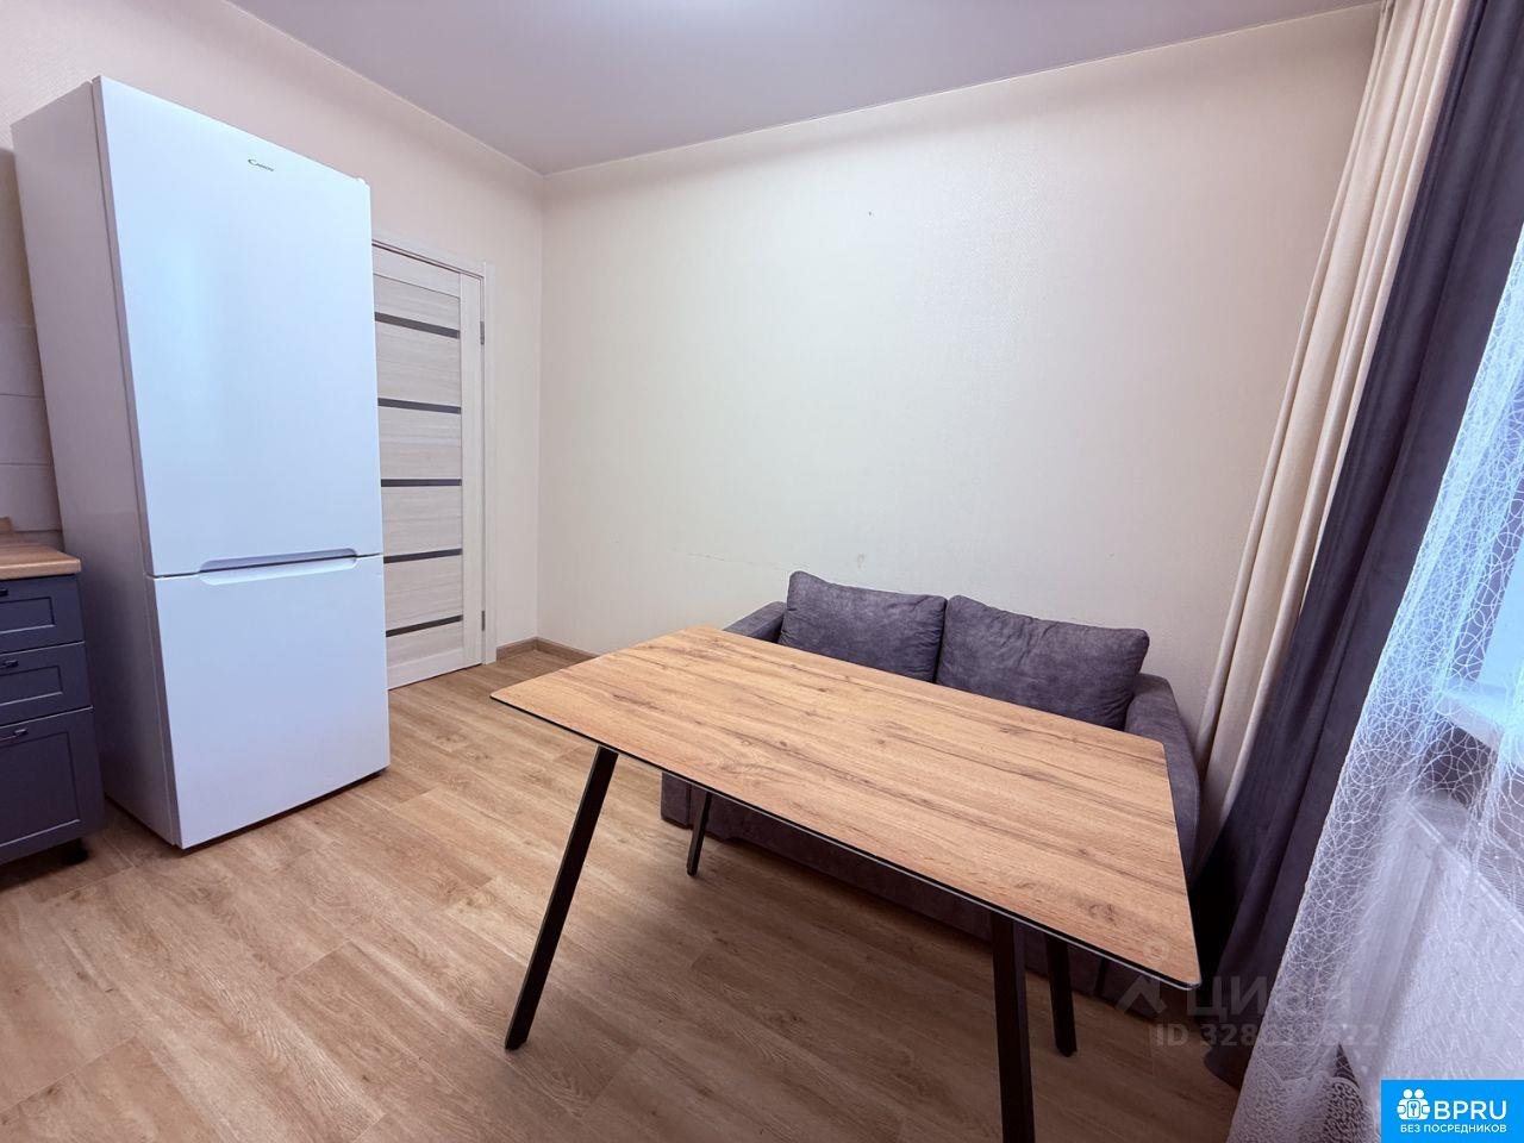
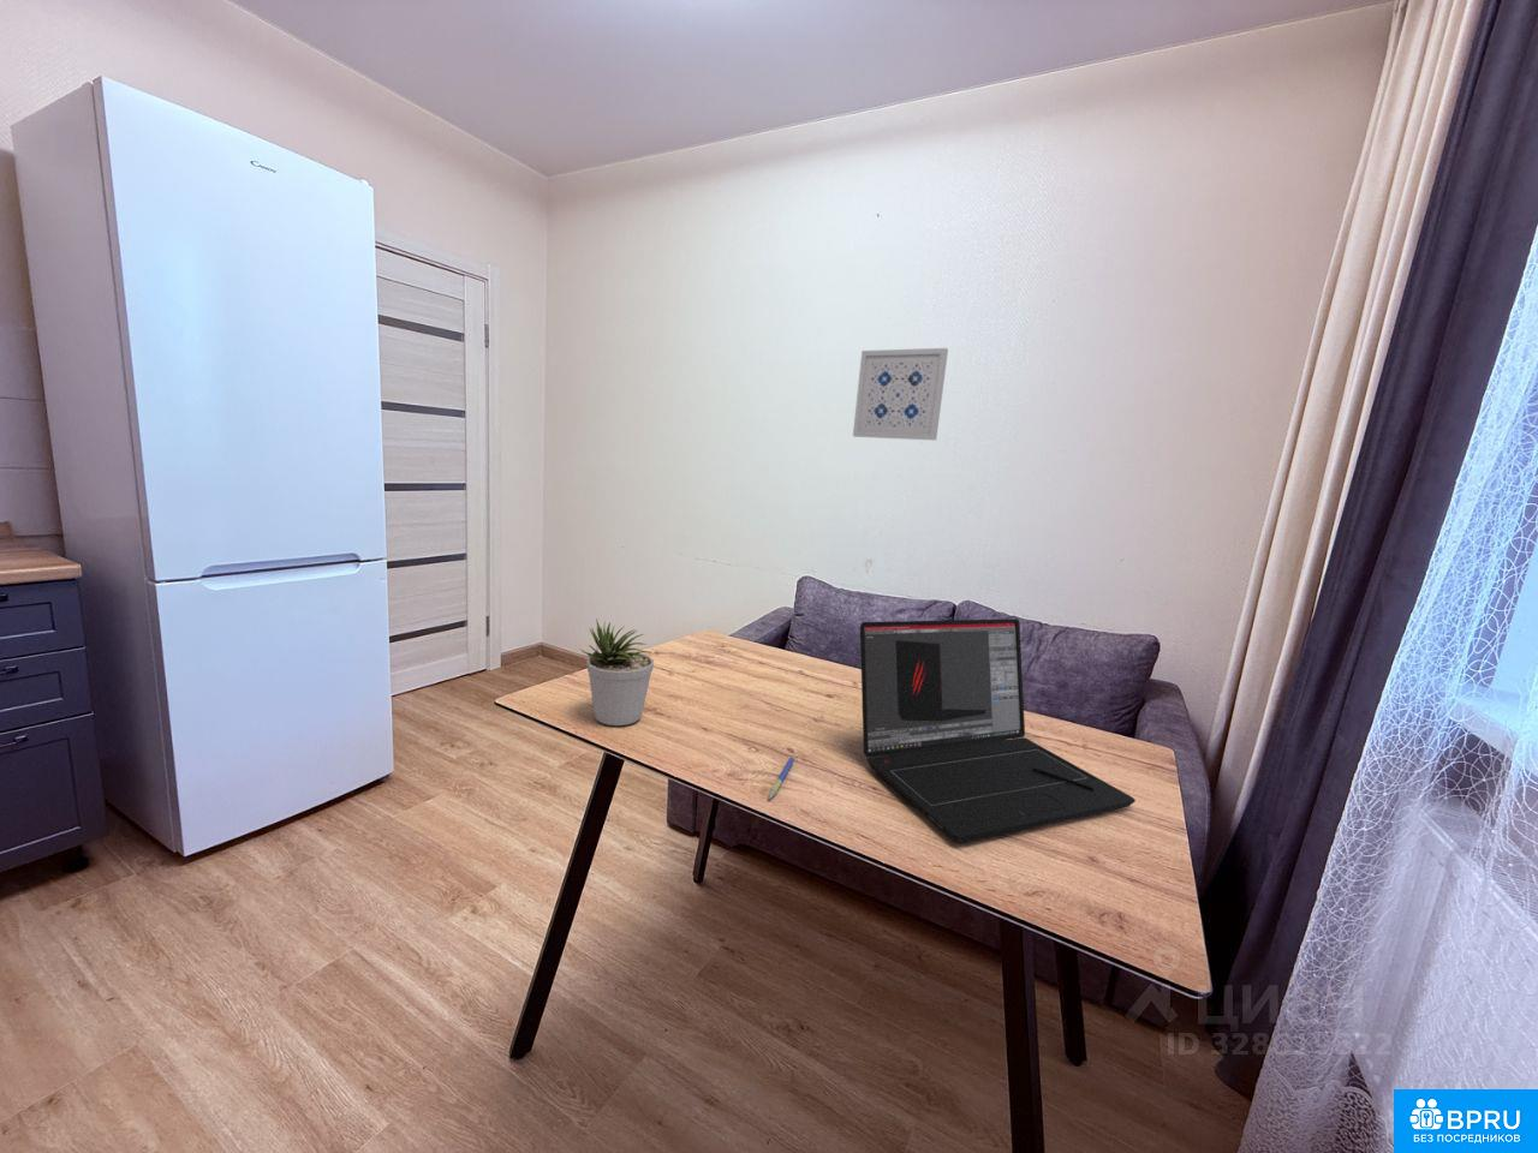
+ pen [768,755,797,799]
+ wall art [851,348,949,442]
+ laptop [859,618,1137,843]
+ potted plant [579,618,655,727]
